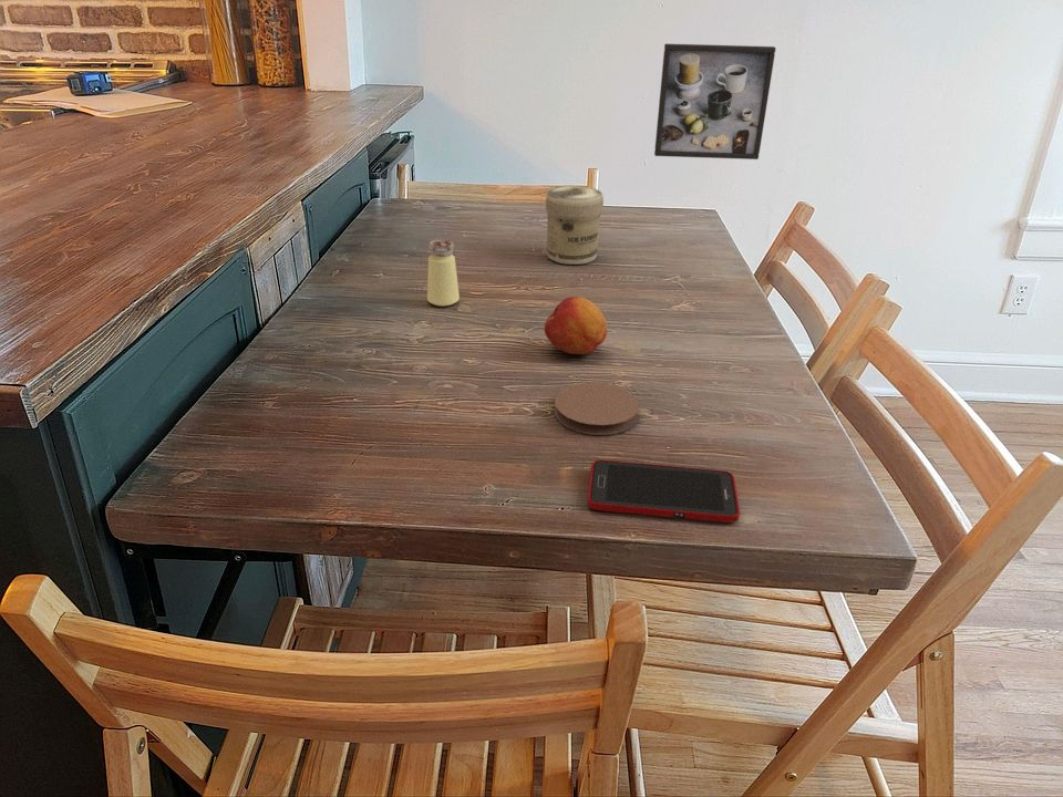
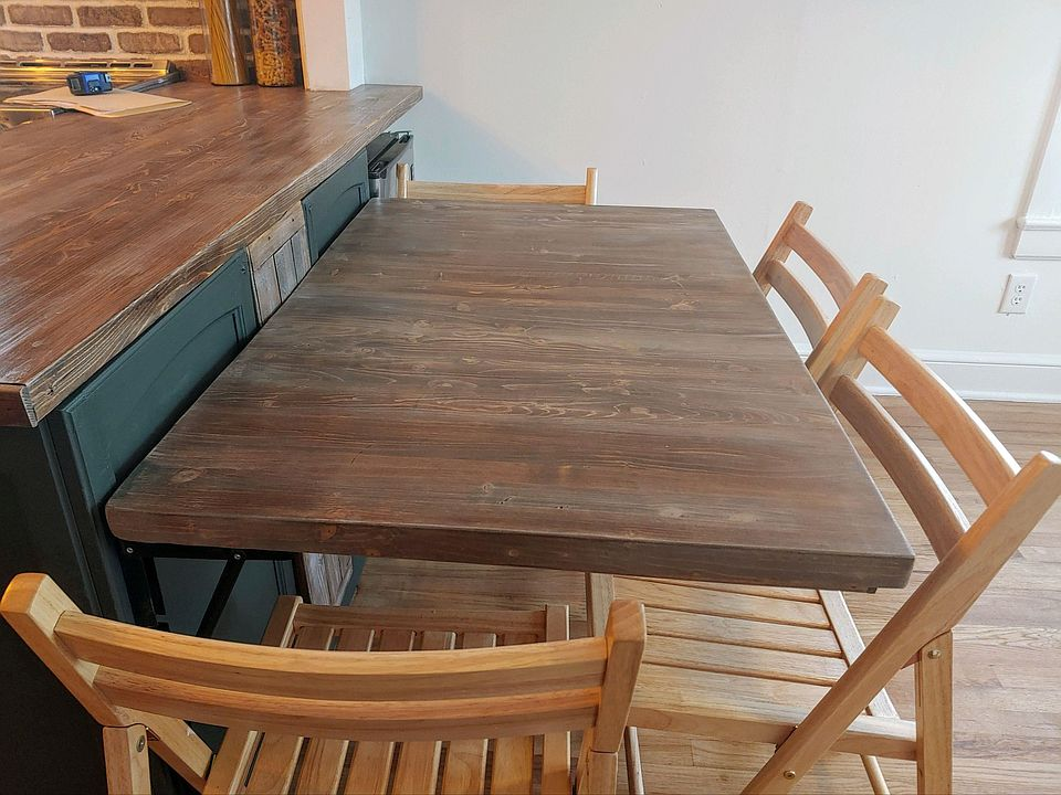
- cell phone [587,459,741,524]
- coaster [554,382,641,436]
- saltshaker [426,238,461,308]
- fruit [543,296,608,355]
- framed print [653,42,777,161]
- jar [545,184,605,266]
